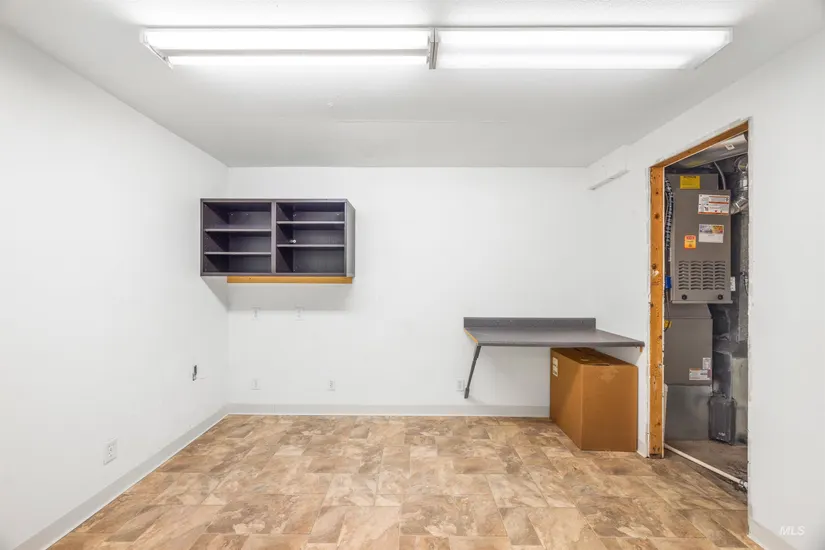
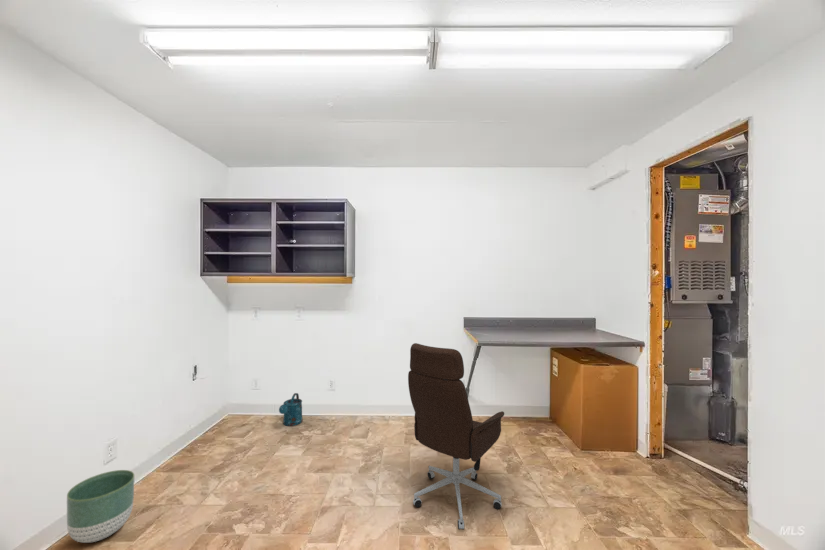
+ watering can [278,392,303,427]
+ office chair [407,342,505,531]
+ planter [66,469,135,544]
